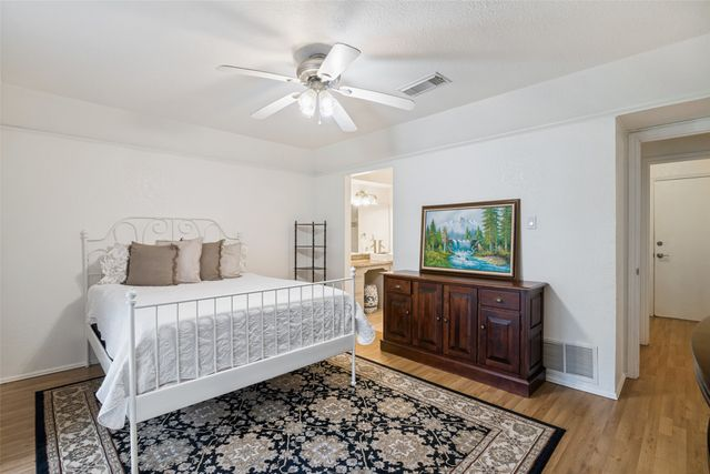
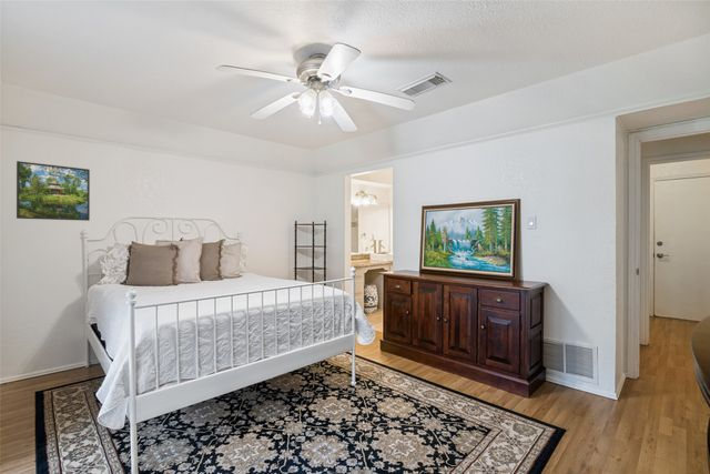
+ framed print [16,160,91,222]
